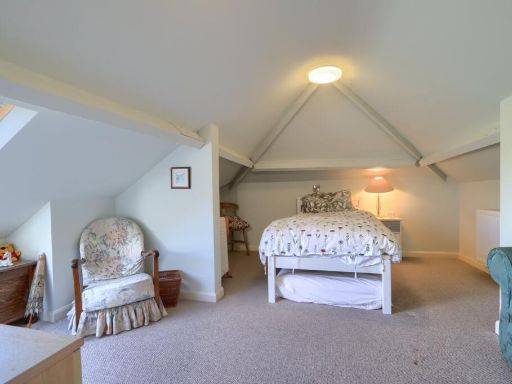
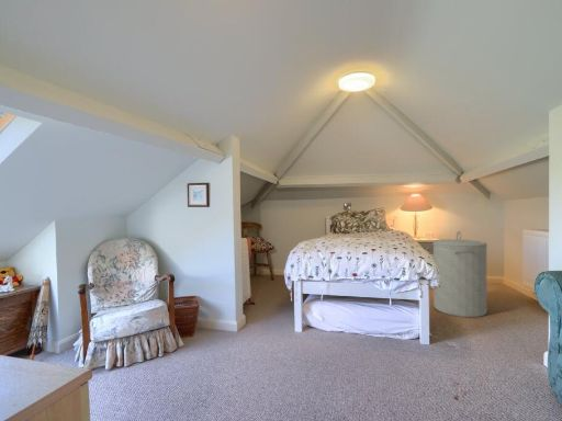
+ laundry hamper [432,230,488,318]
